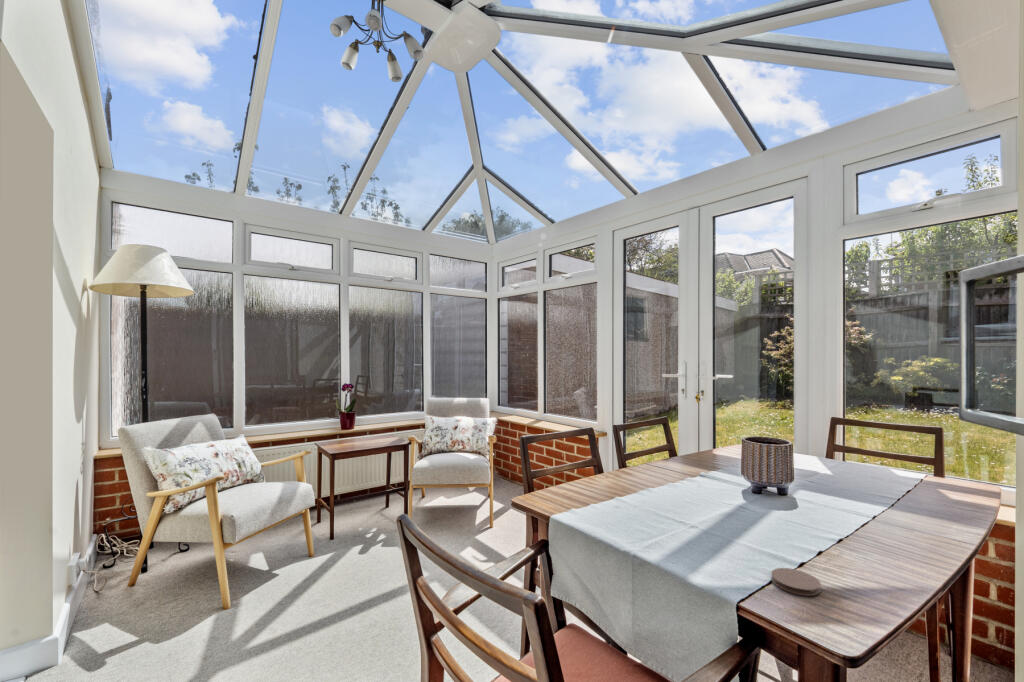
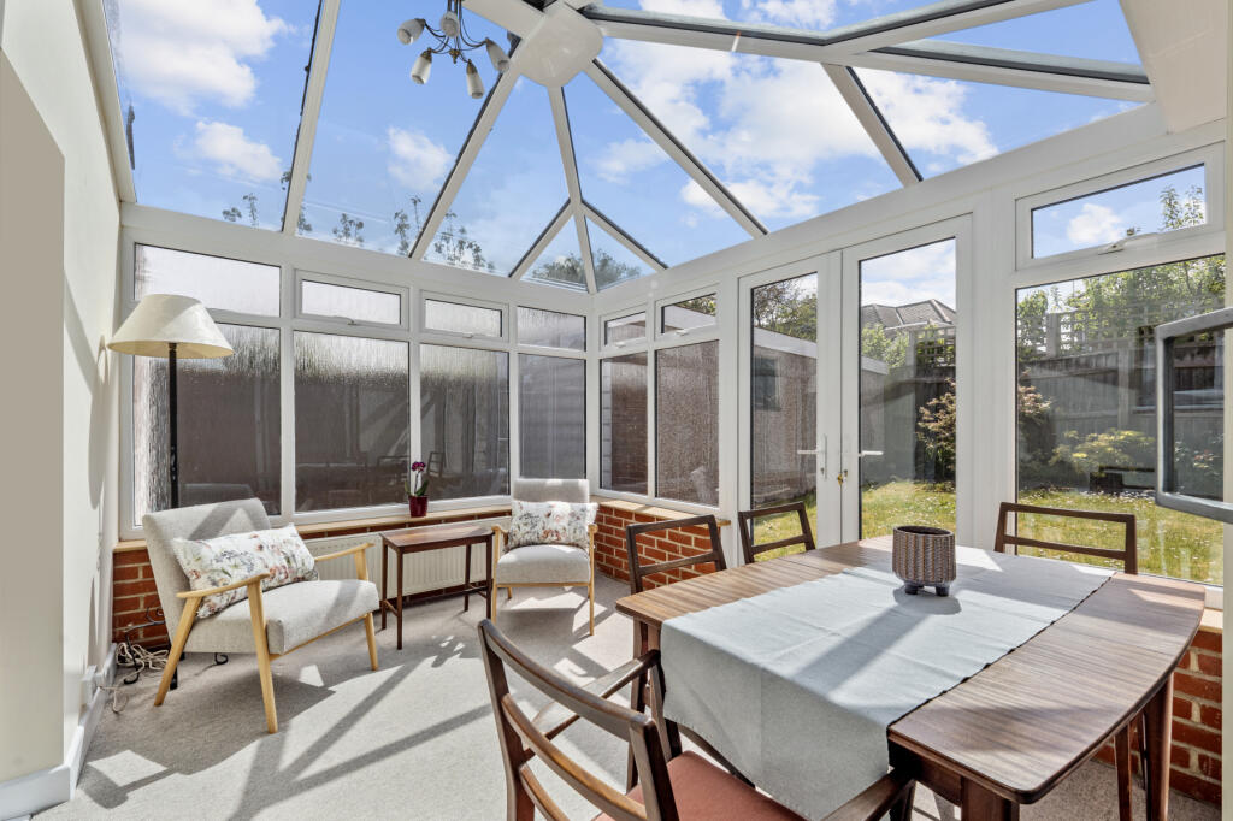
- coaster [770,567,822,597]
